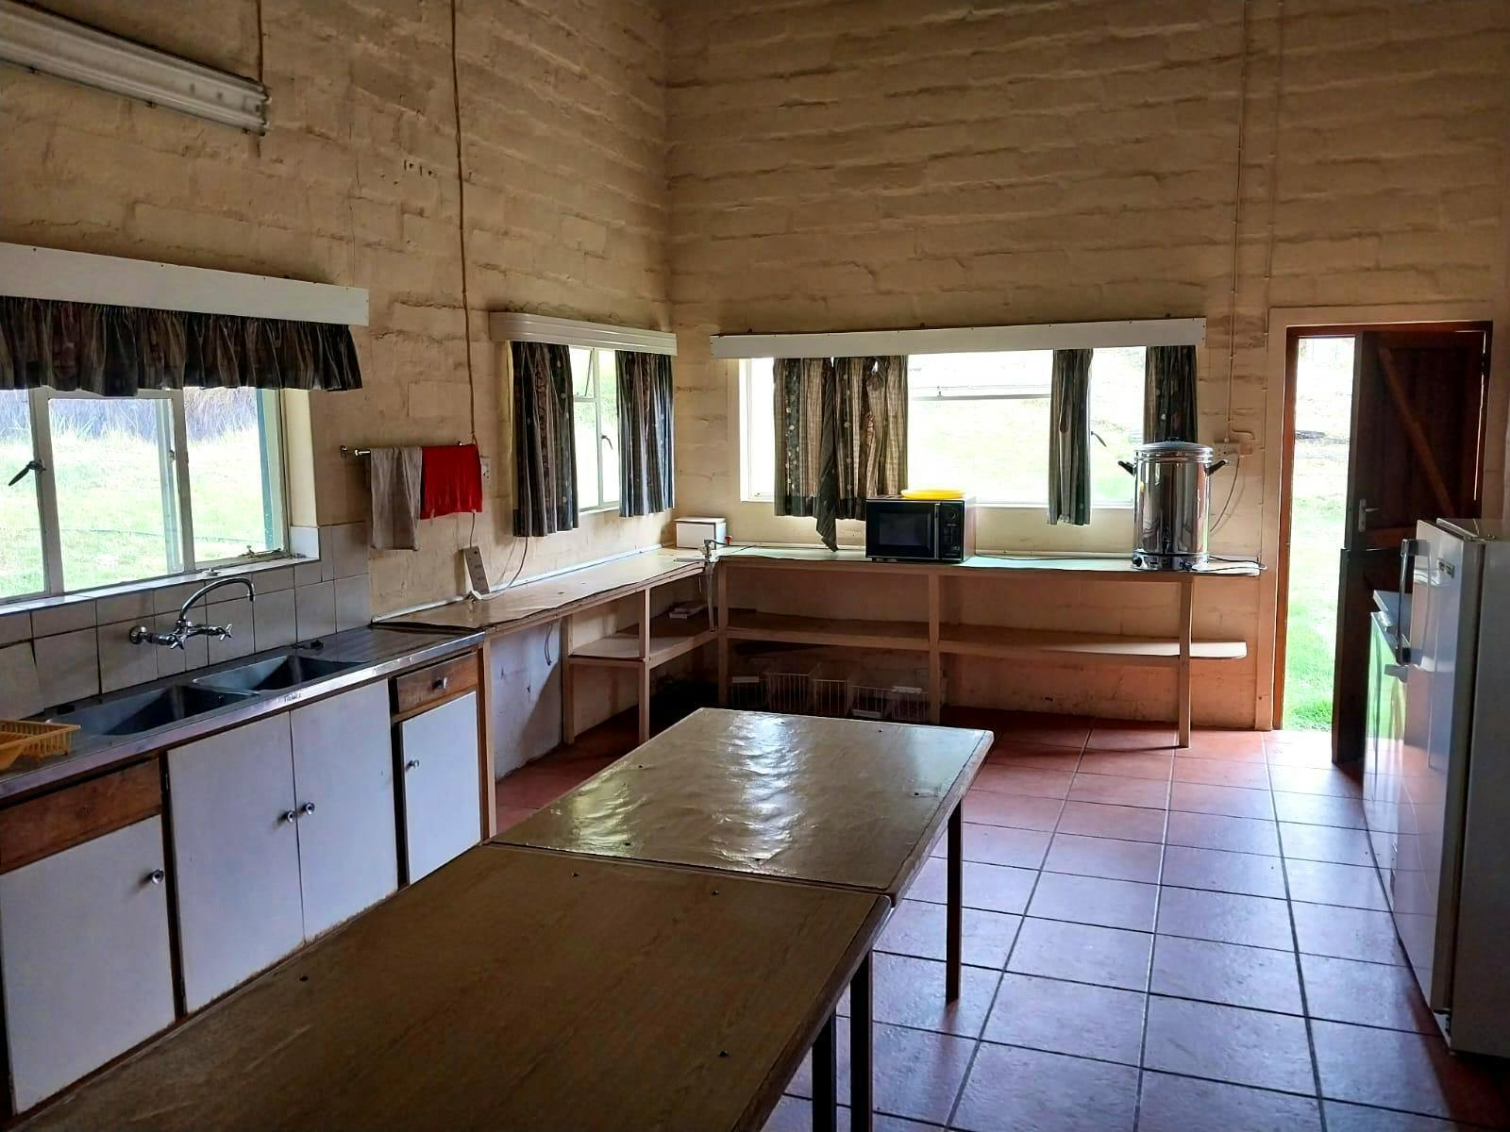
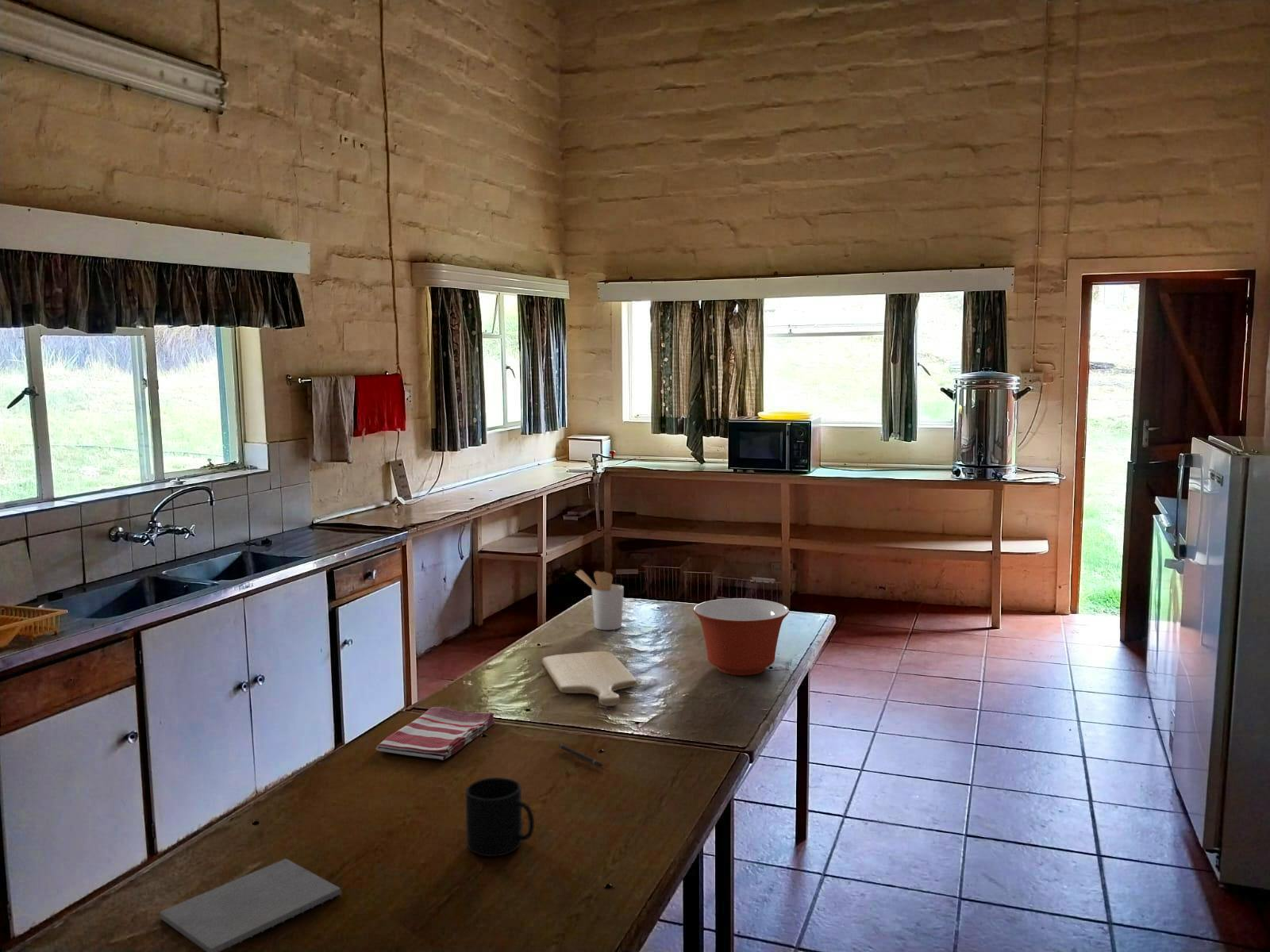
+ pen [558,743,604,767]
+ utensil holder [575,569,625,631]
+ mixing bowl [692,597,790,676]
+ mug [464,777,535,858]
+ chopping board [541,651,637,707]
+ notepad [159,858,343,952]
+ dish towel [375,706,496,761]
